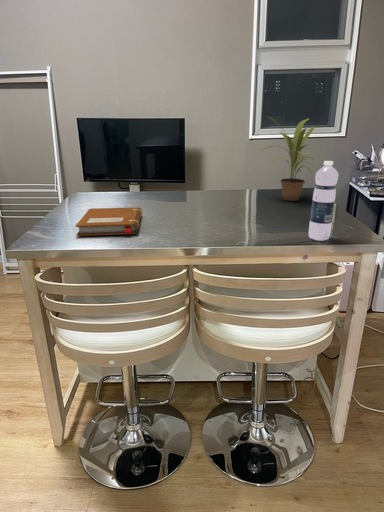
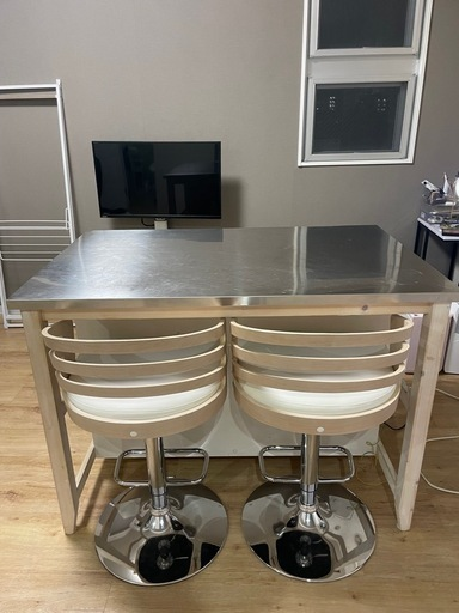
- notebook [75,206,143,237]
- potted plant [260,115,318,202]
- water bottle [308,160,339,242]
